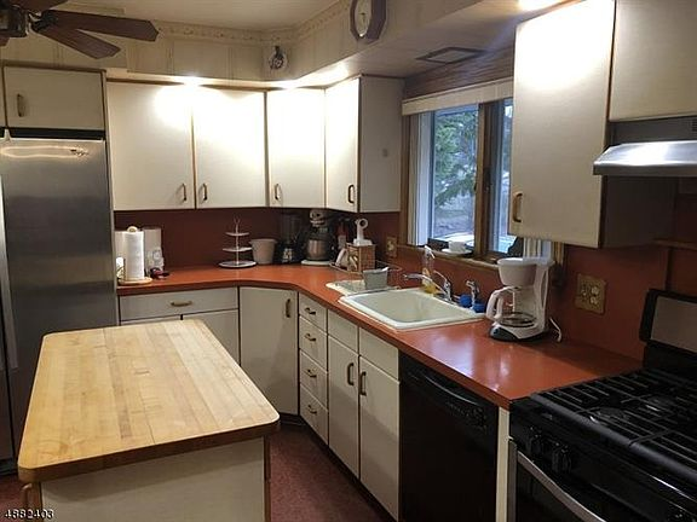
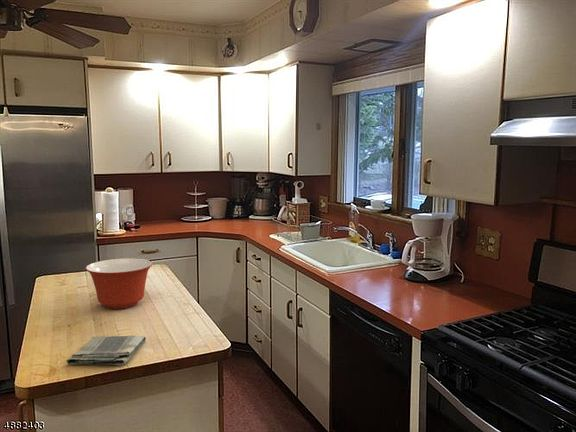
+ mixing bowl [85,257,154,310]
+ dish towel [65,335,147,366]
